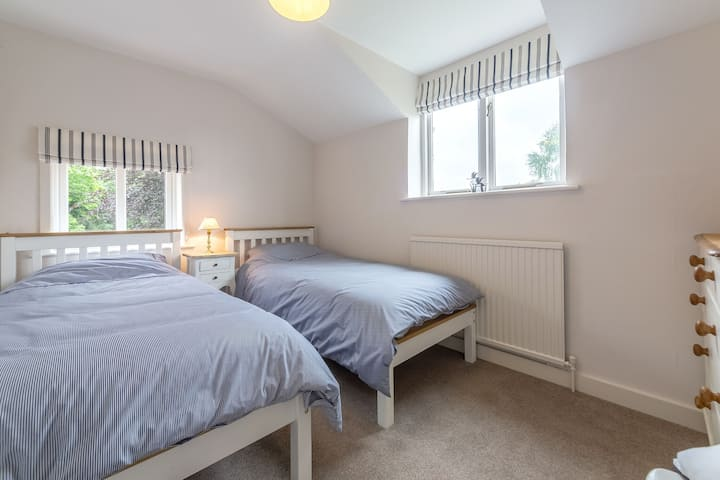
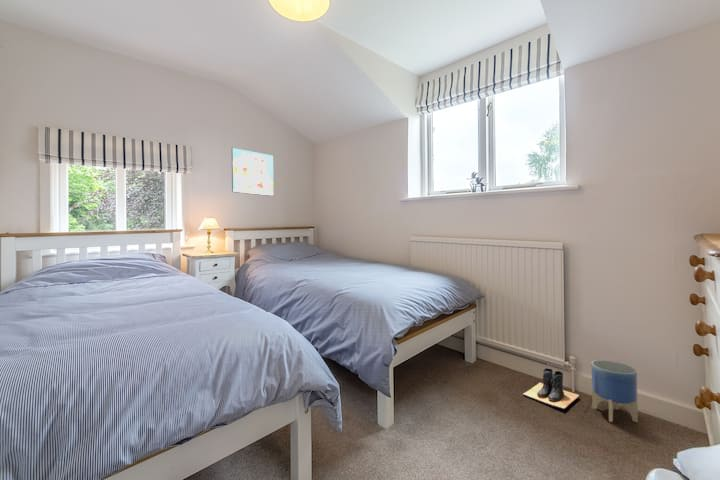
+ planter [591,359,639,423]
+ wall art [231,146,275,197]
+ boots [522,367,580,410]
